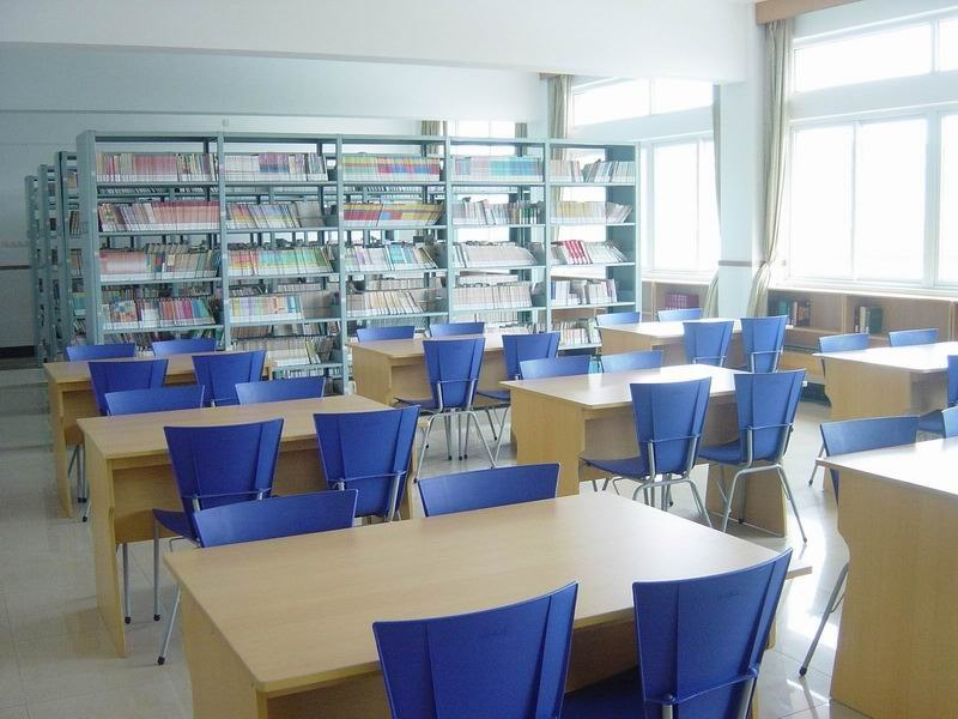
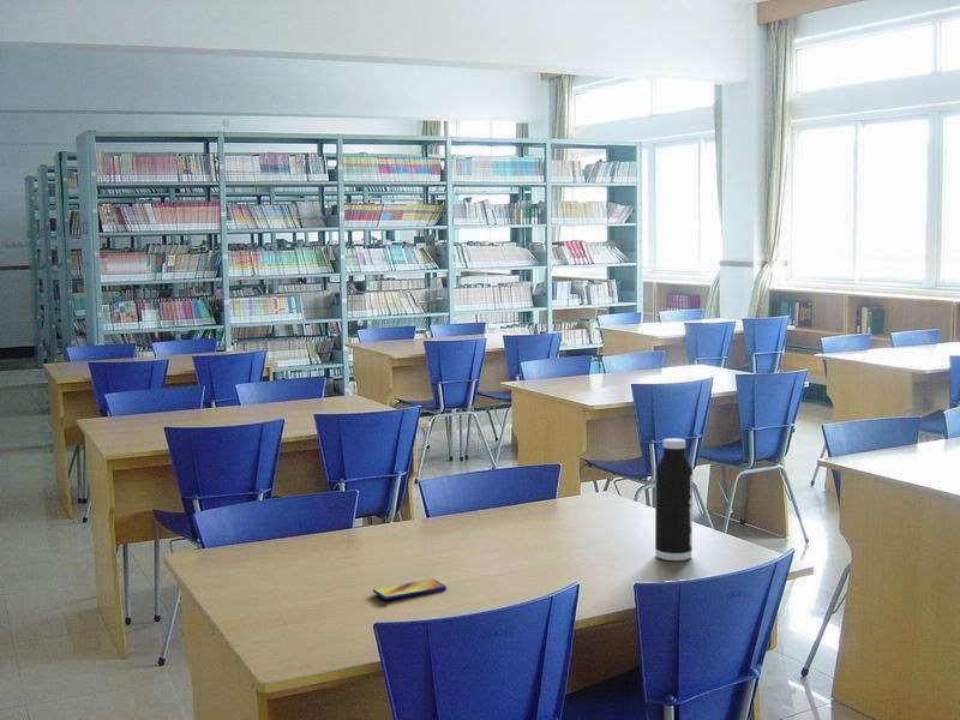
+ water bottle [654,437,694,562]
+ smartphone [372,578,448,601]
